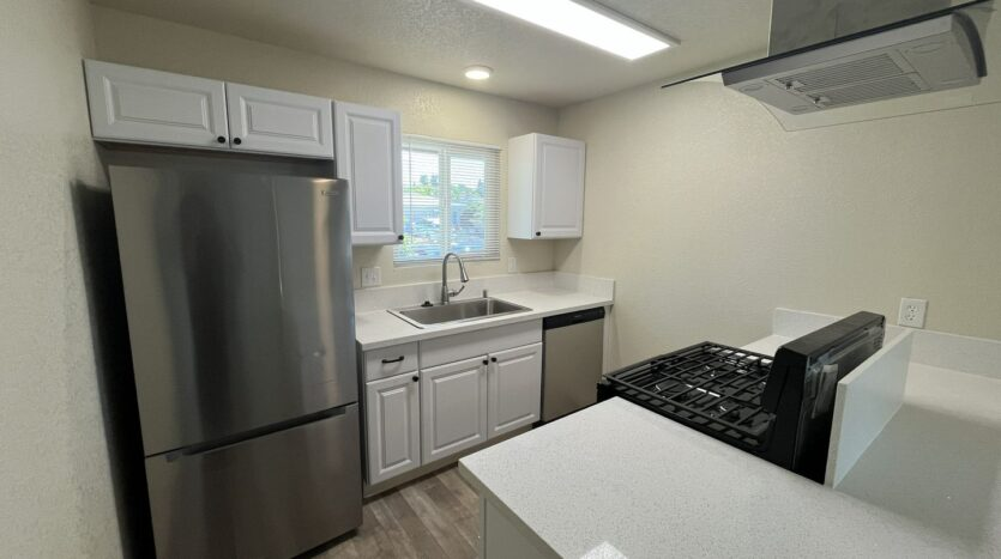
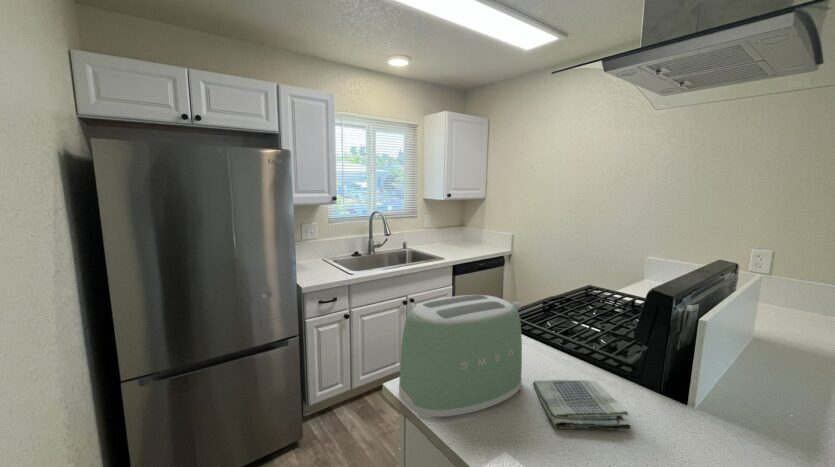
+ toaster [398,294,523,421]
+ dish towel [532,379,632,432]
